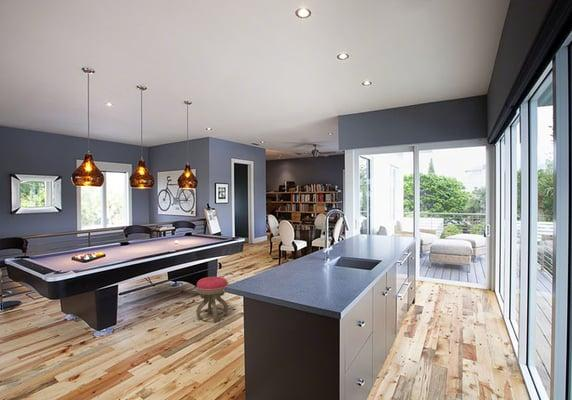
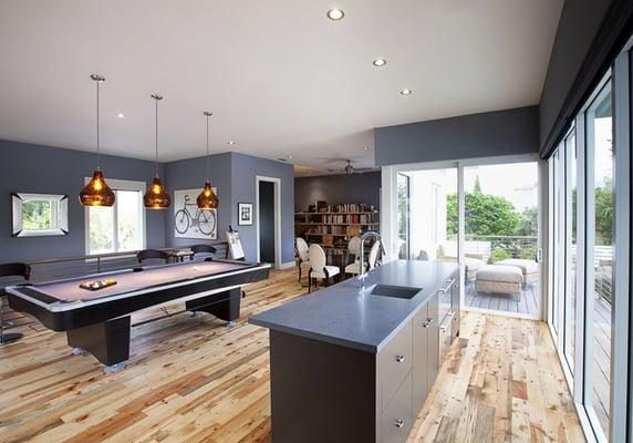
- stool [195,276,229,323]
